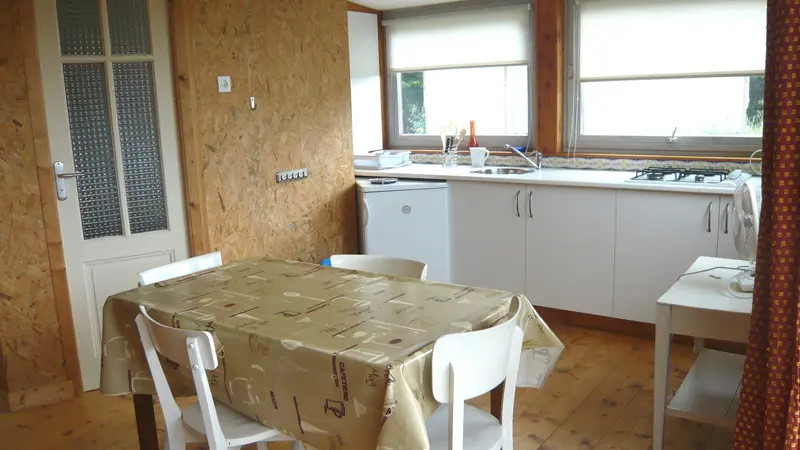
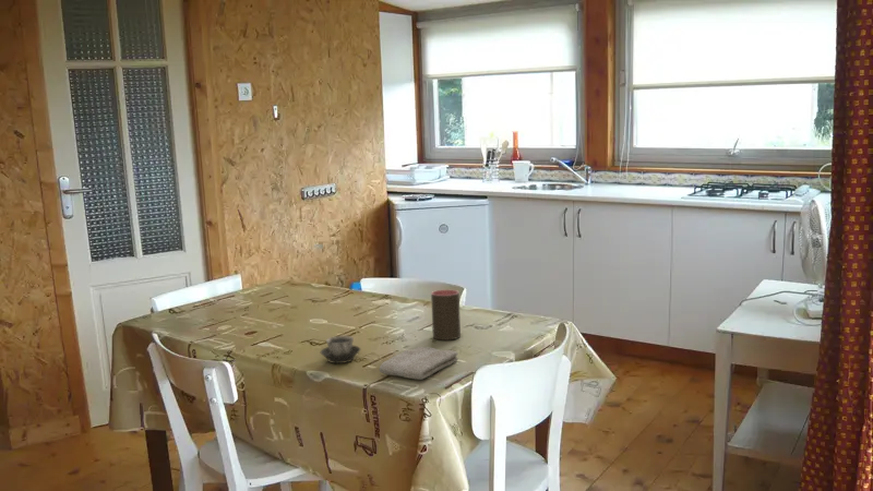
+ cup [320,335,361,364]
+ washcloth [379,346,459,381]
+ cup [430,289,462,342]
